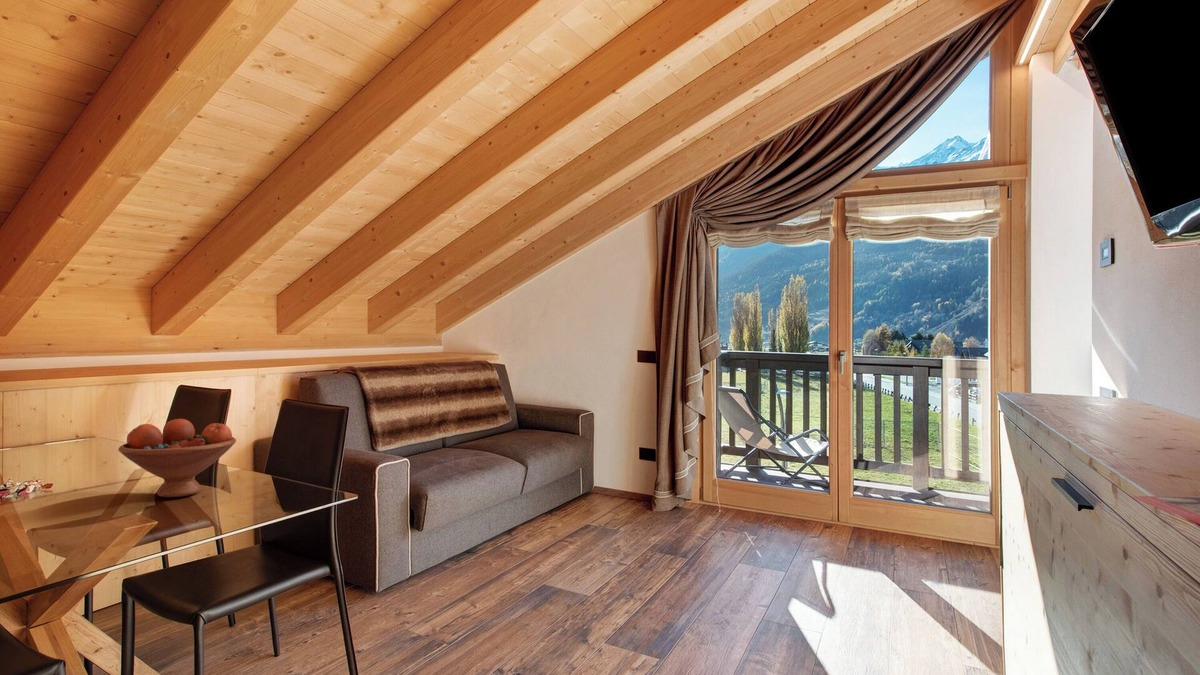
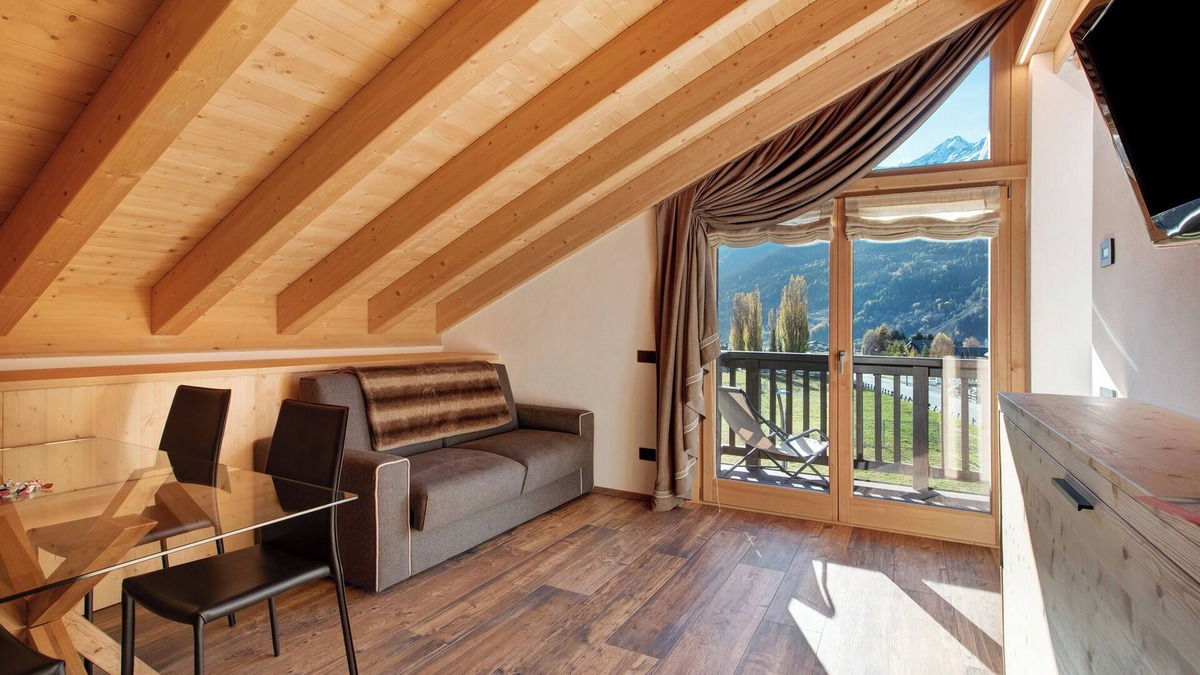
- fruit bowl [117,418,237,498]
